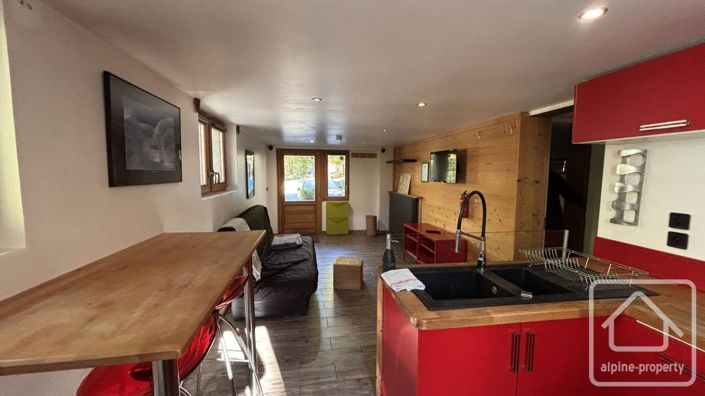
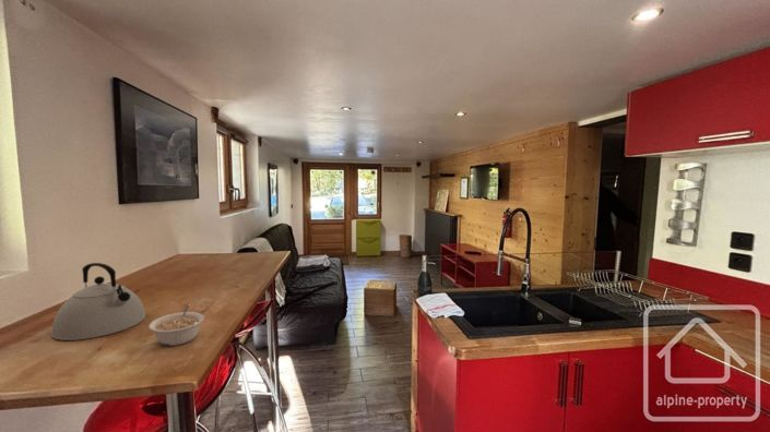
+ legume [147,304,205,347]
+ kettle [50,262,146,341]
